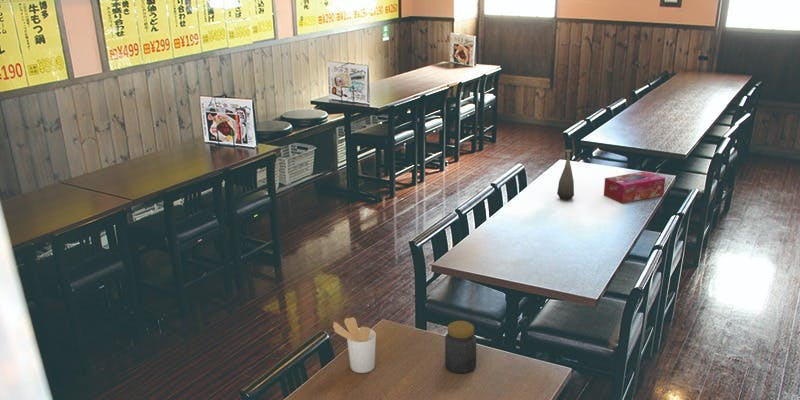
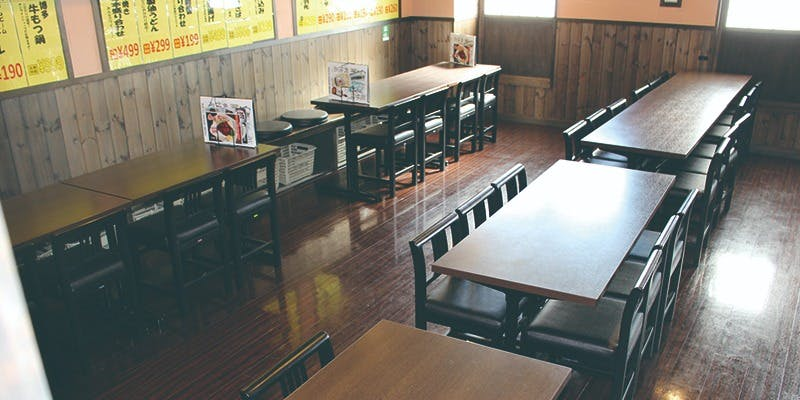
- tissue box [603,170,666,204]
- jar [444,320,477,374]
- bottle [556,148,575,201]
- utensil holder [332,316,377,374]
